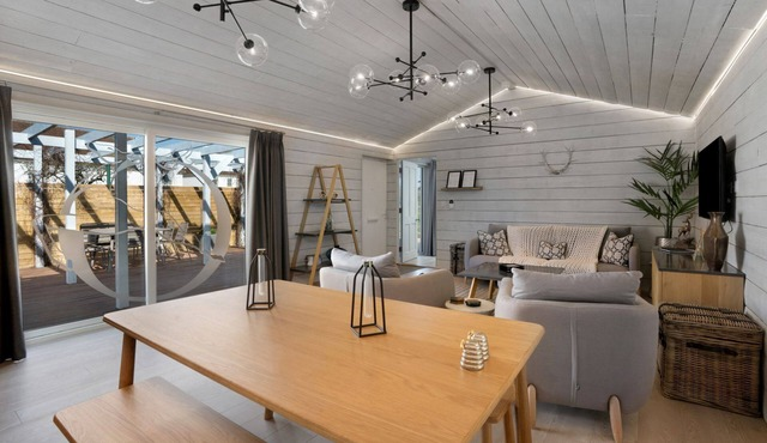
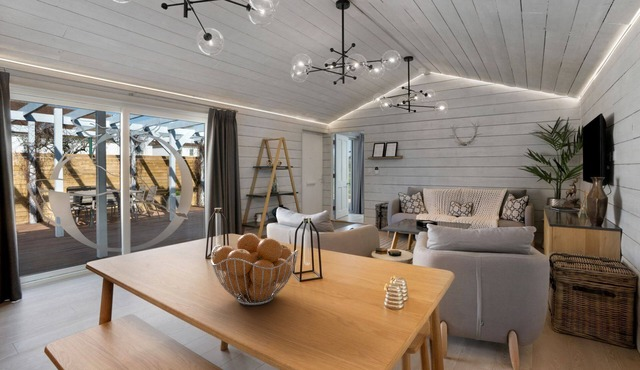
+ fruit basket [210,232,299,306]
